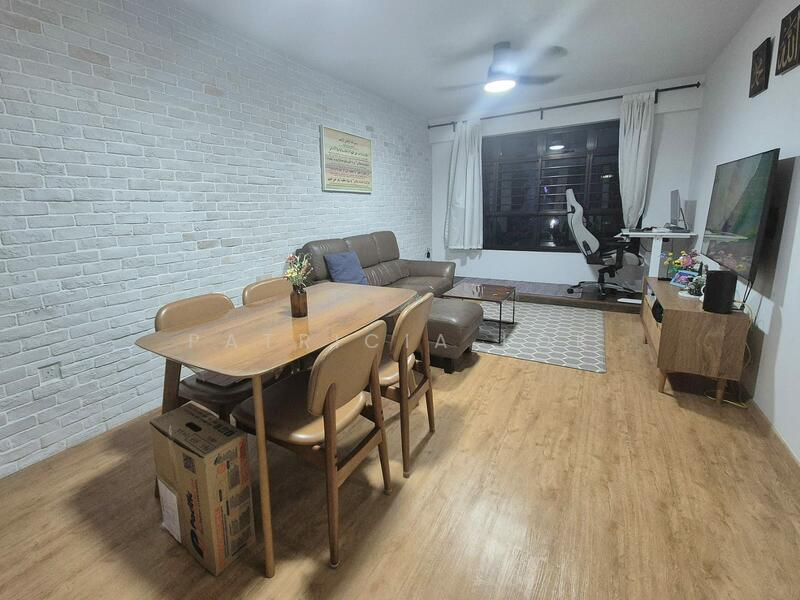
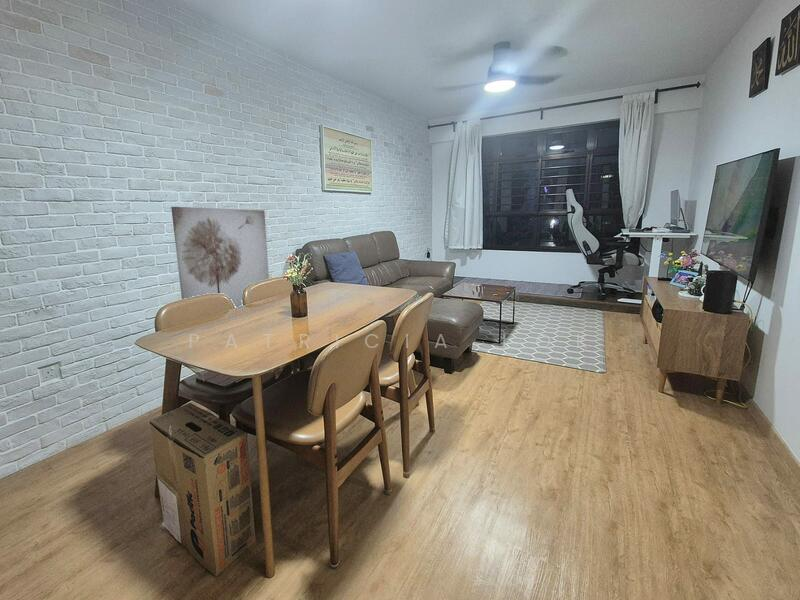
+ wall art [170,206,270,307]
